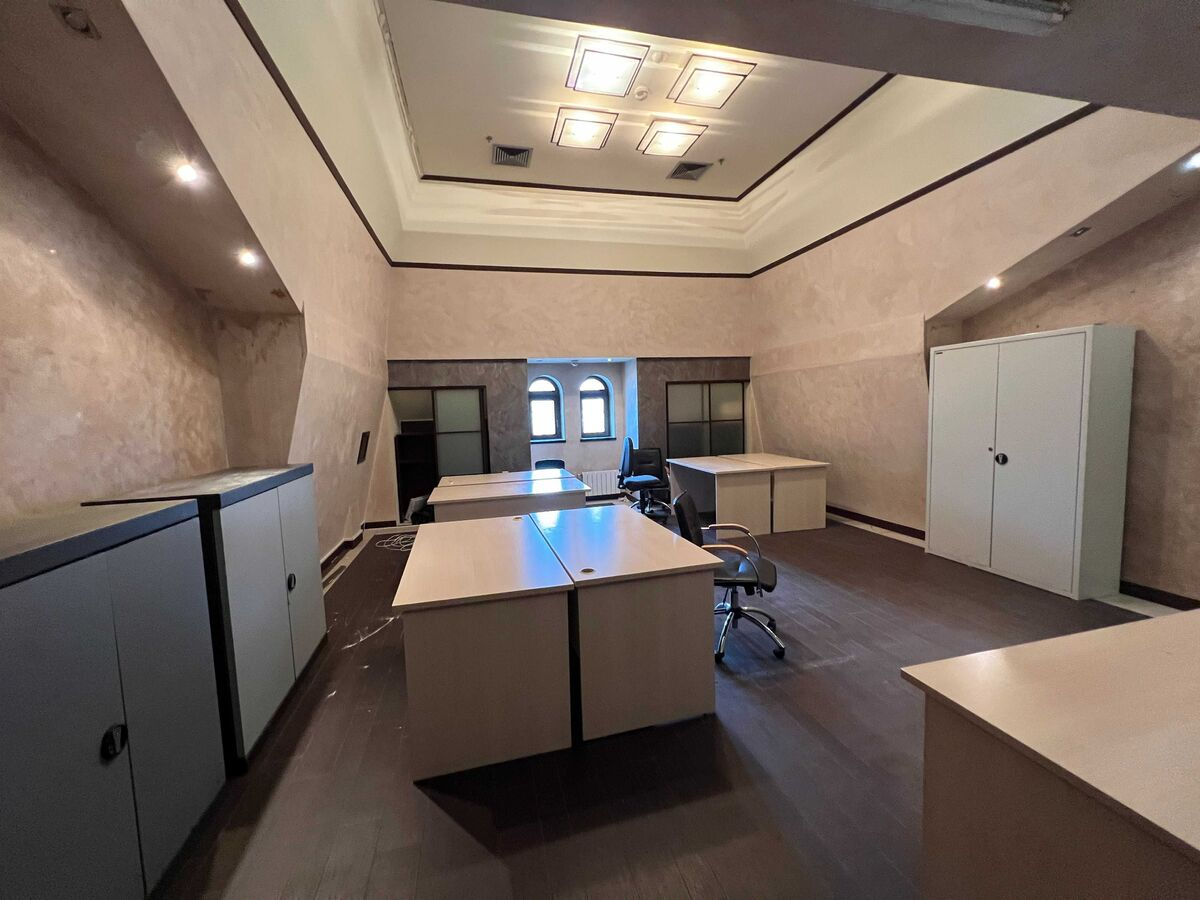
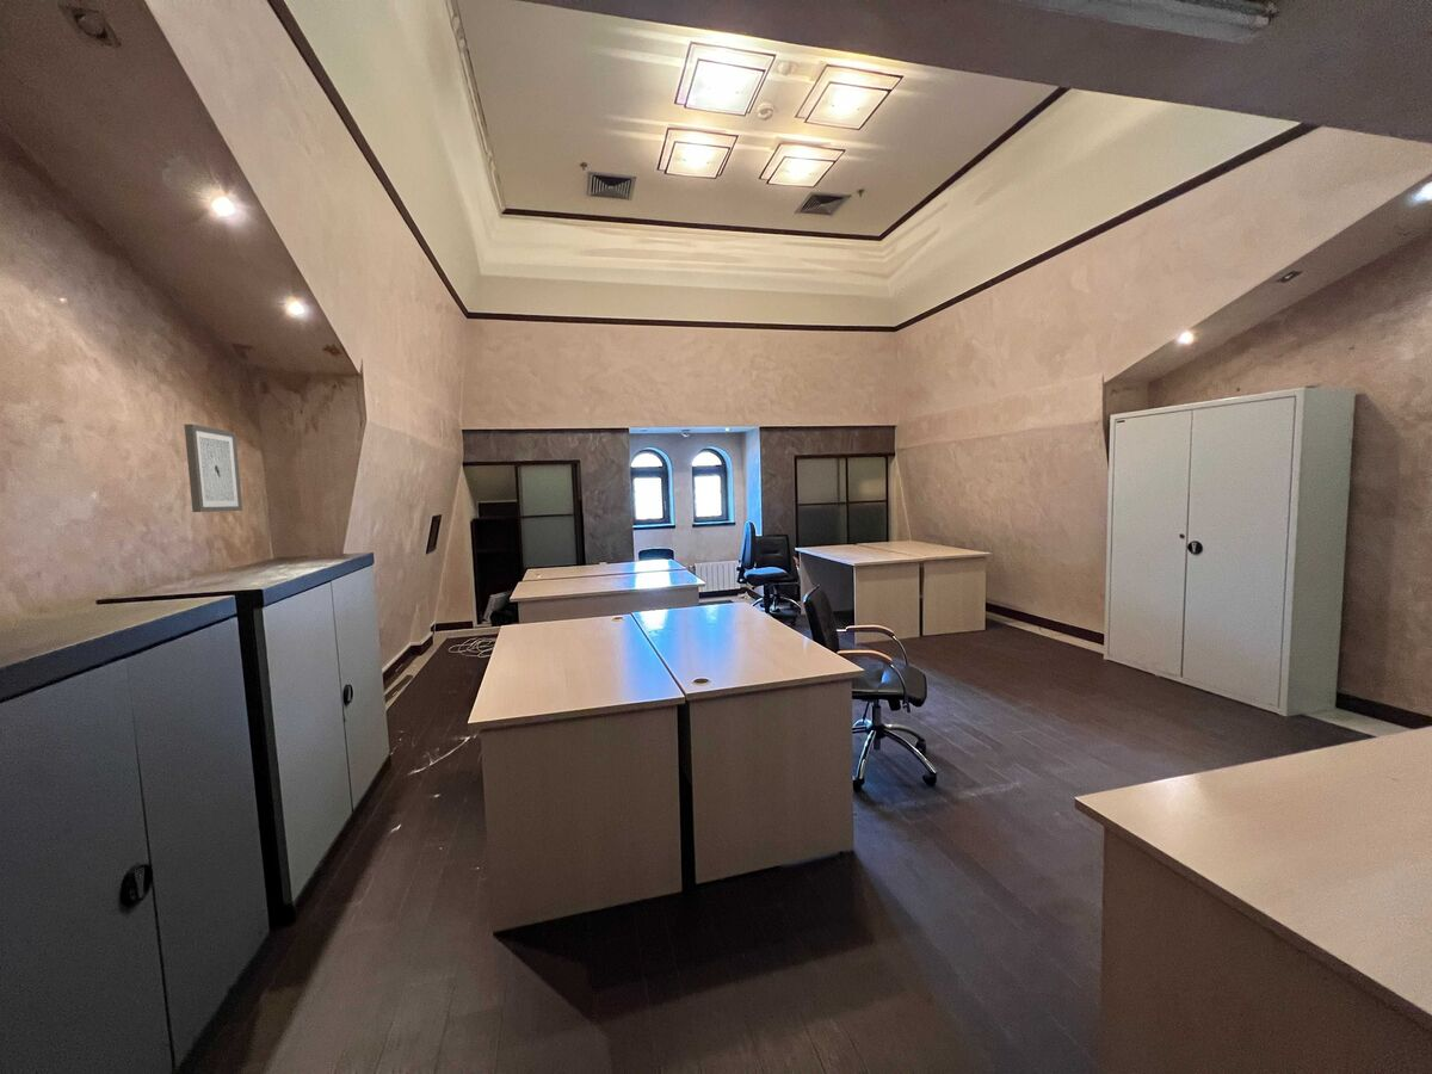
+ wall art [183,422,243,513]
